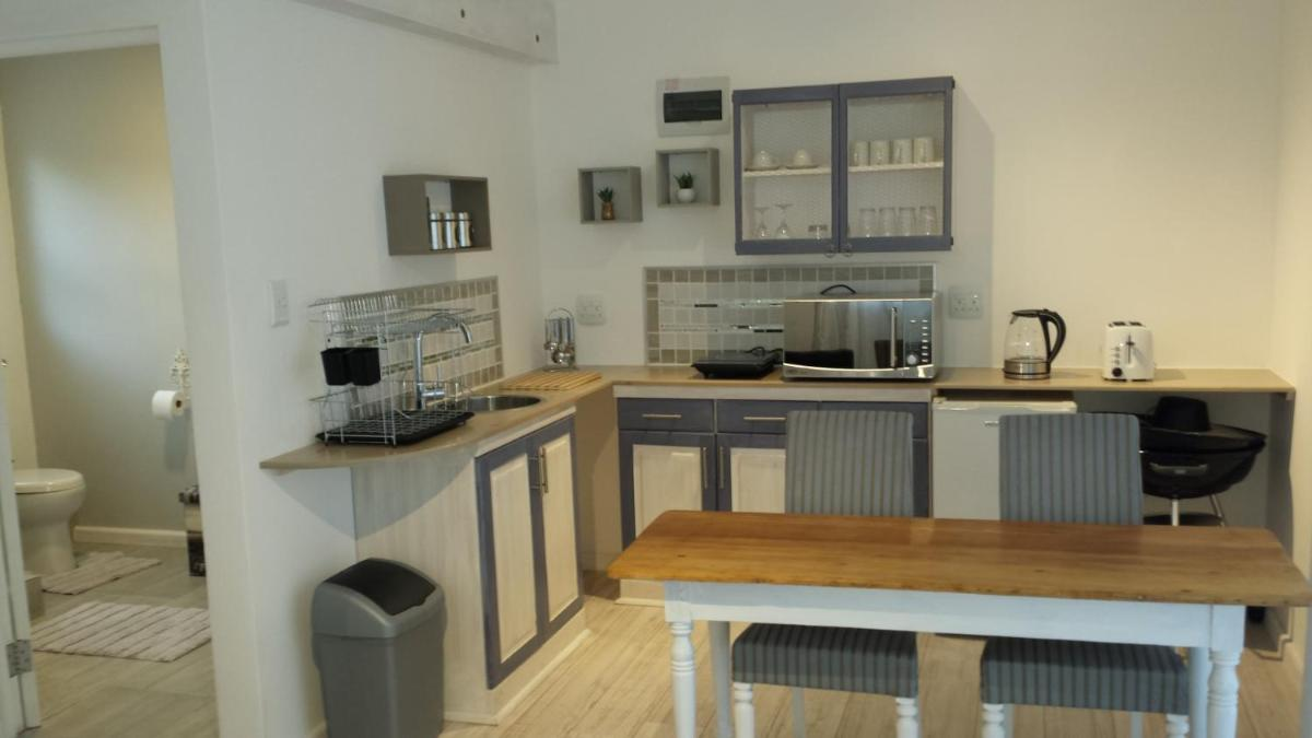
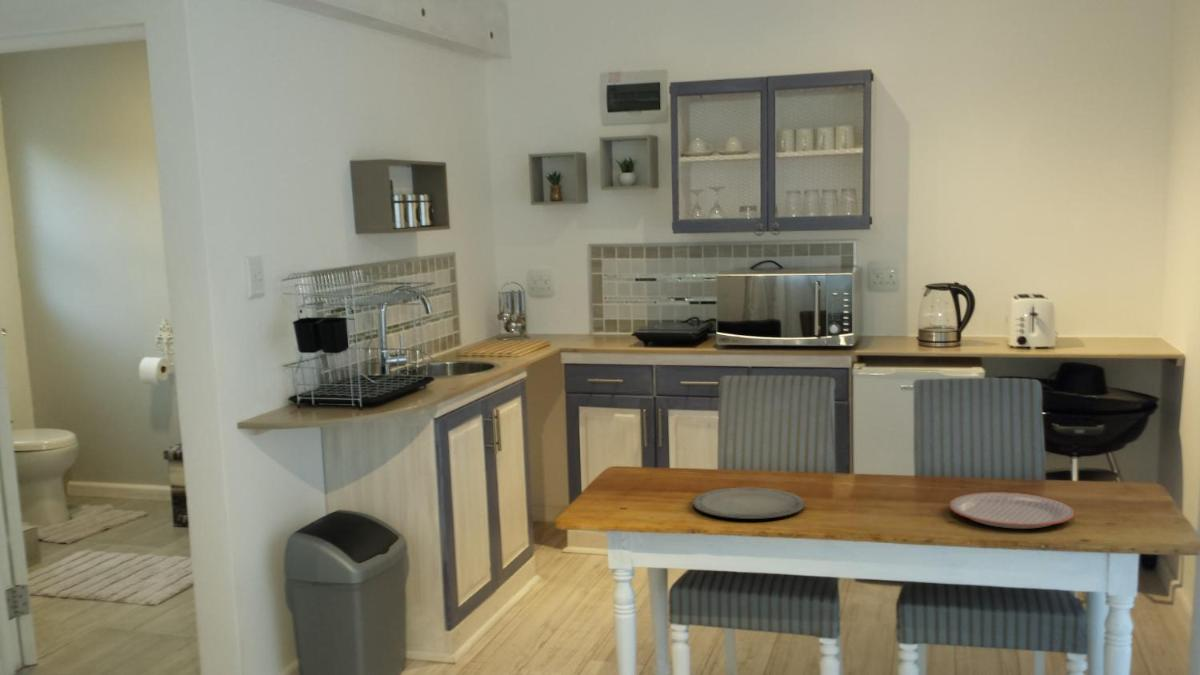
+ plate [692,486,805,520]
+ plate [948,491,1076,530]
